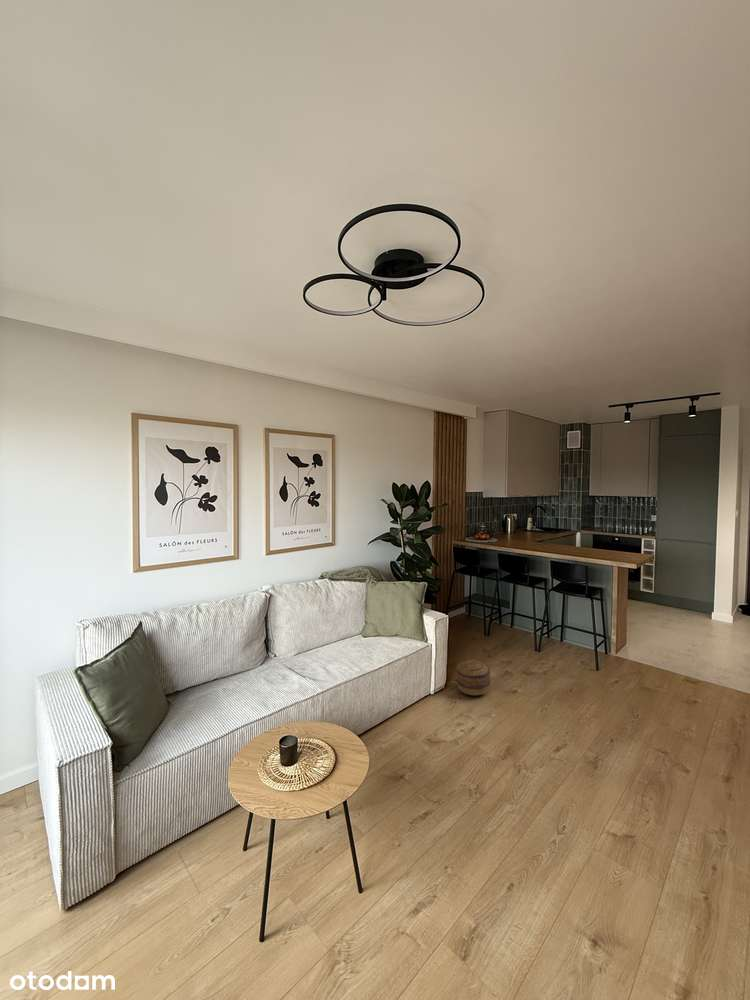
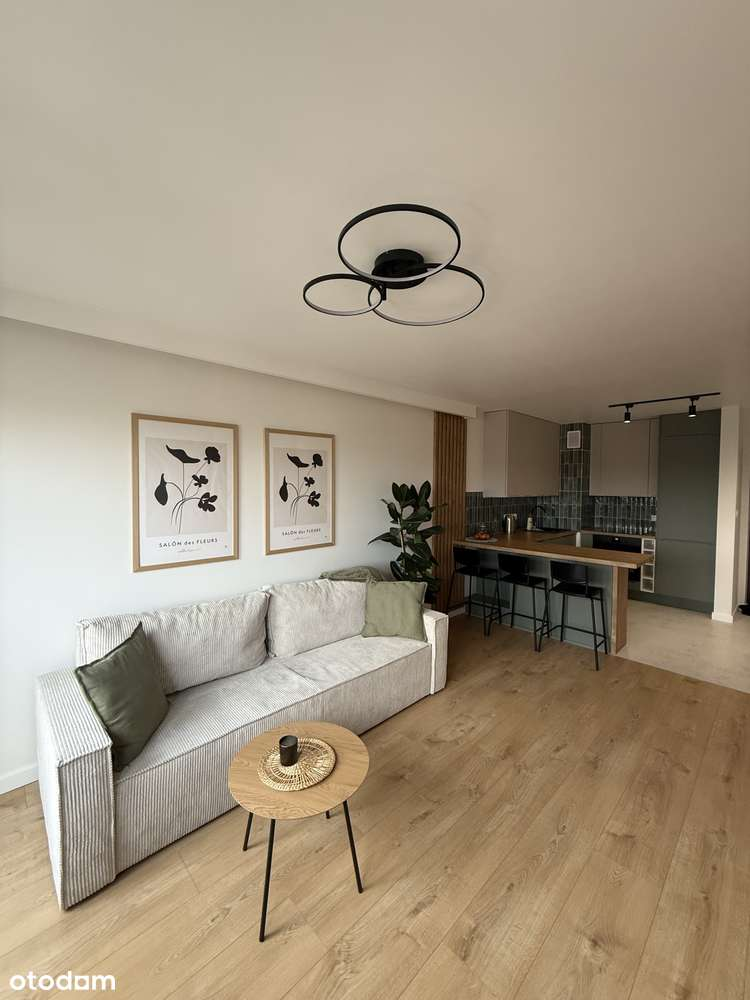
- basket [455,659,491,696]
